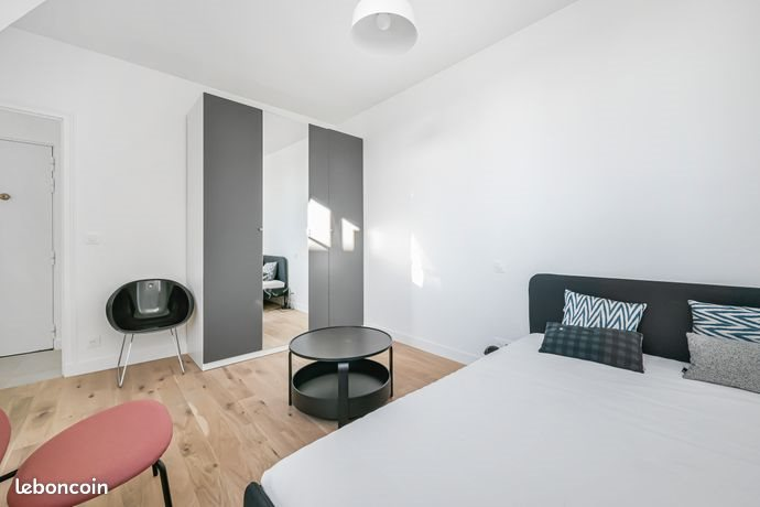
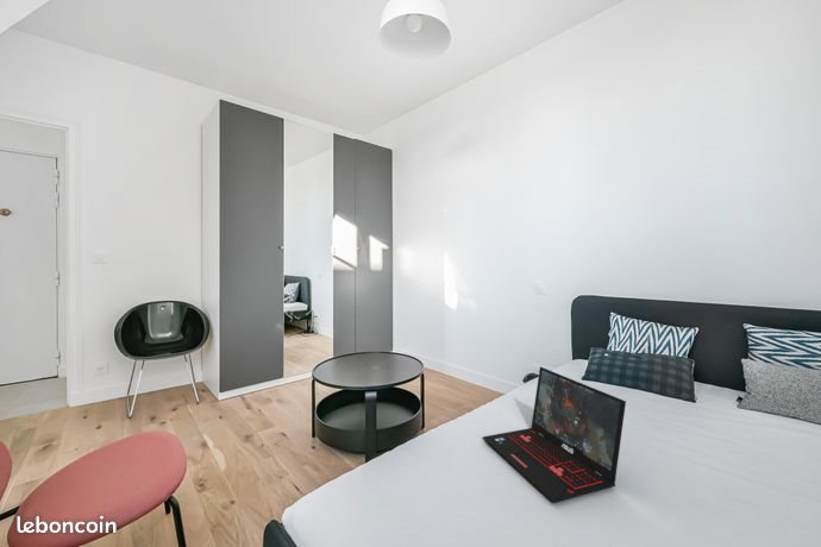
+ laptop [482,366,627,504]
